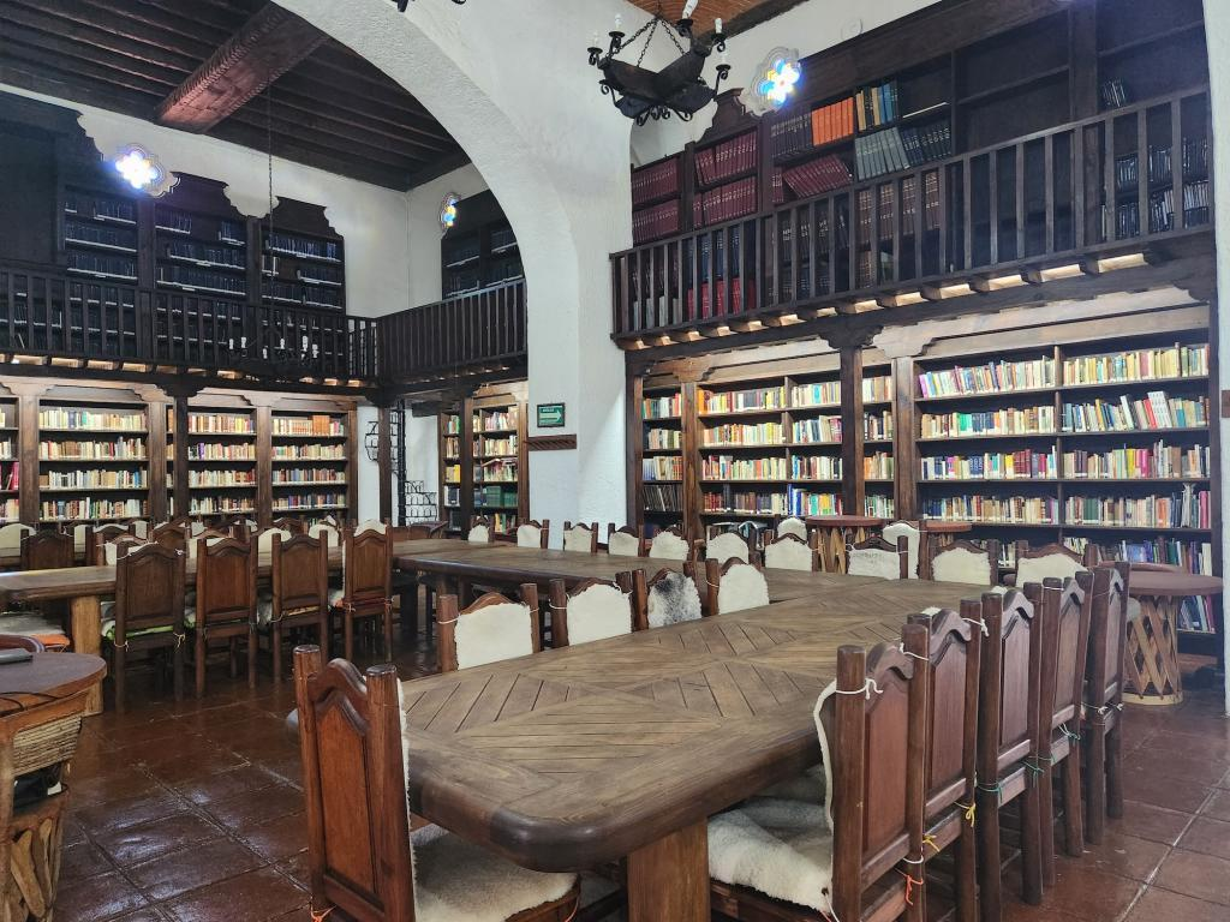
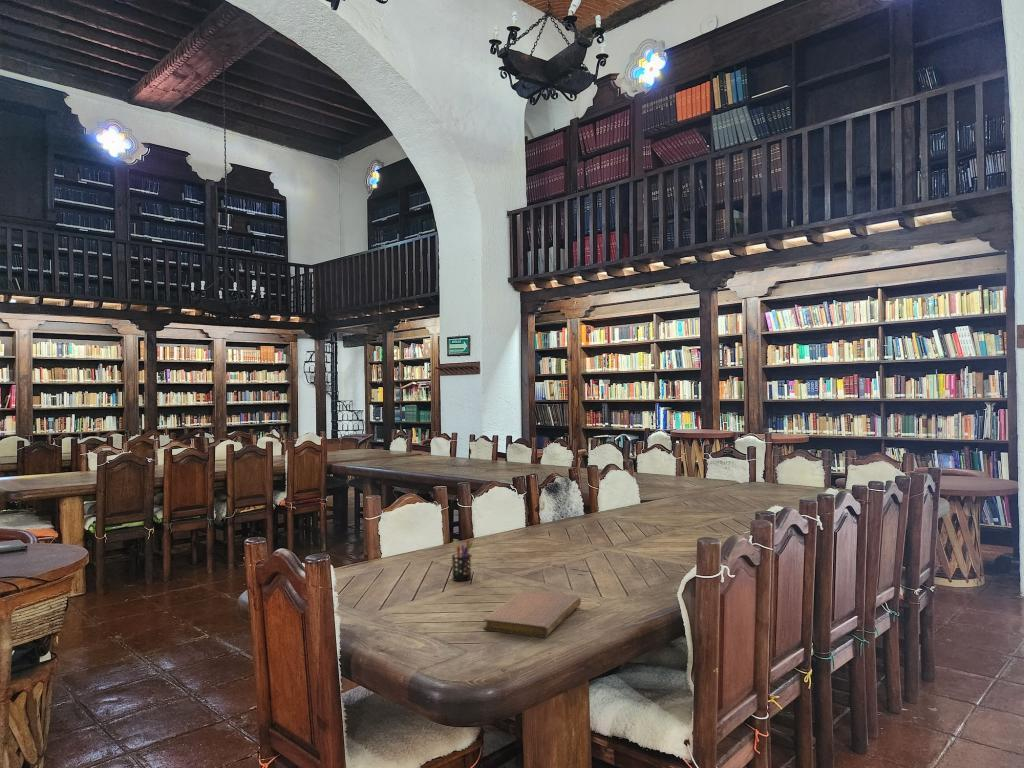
+ notebook [482,589,582,639]
+ pen holder [451,539,474,582]
